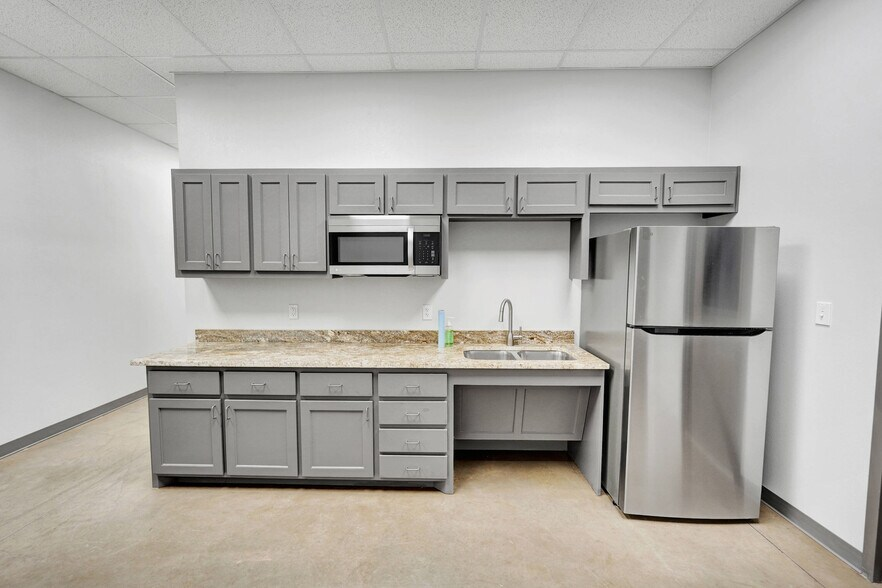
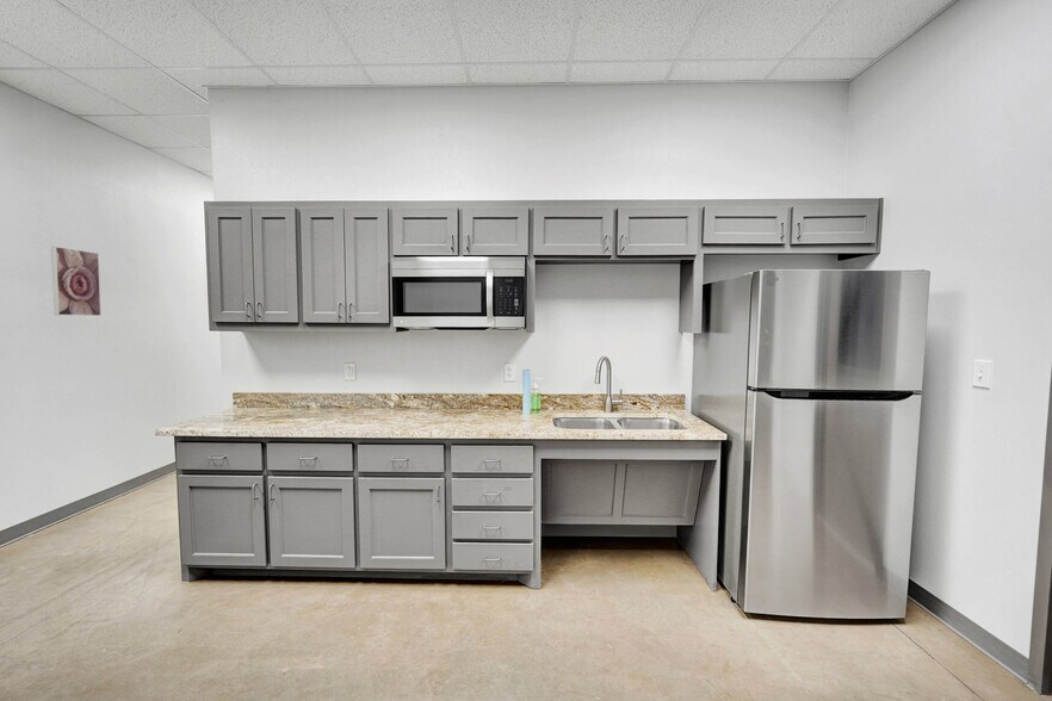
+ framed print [50,246,103,317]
